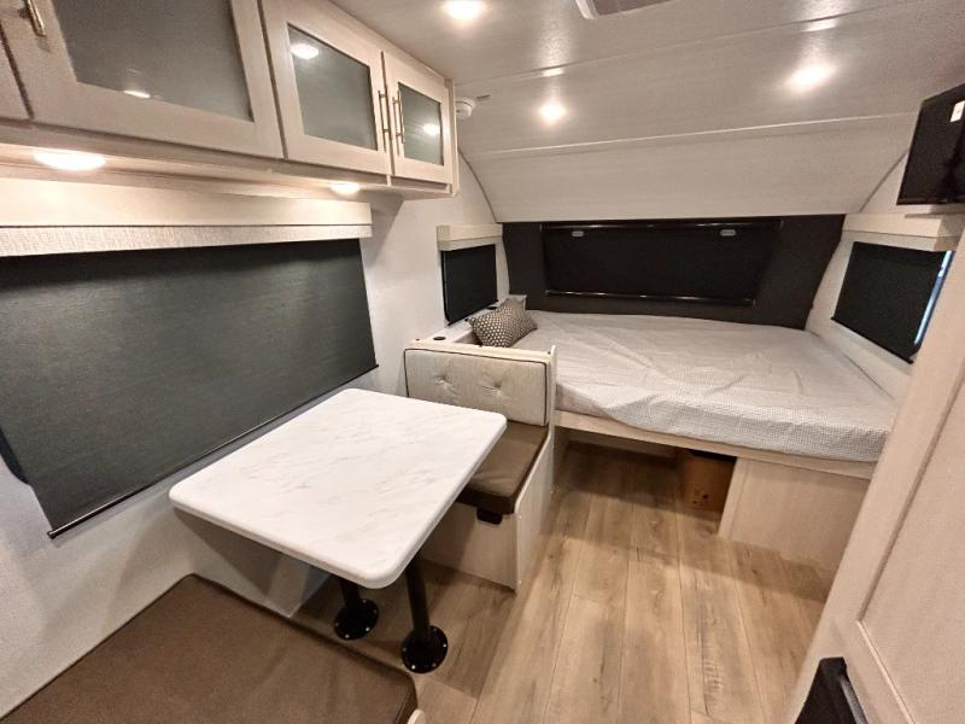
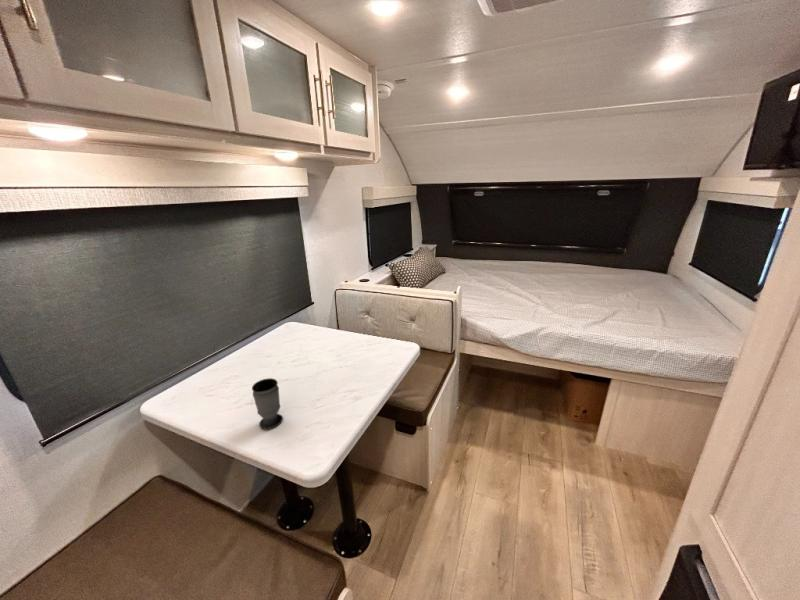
+ cup [251,377,284,430]
